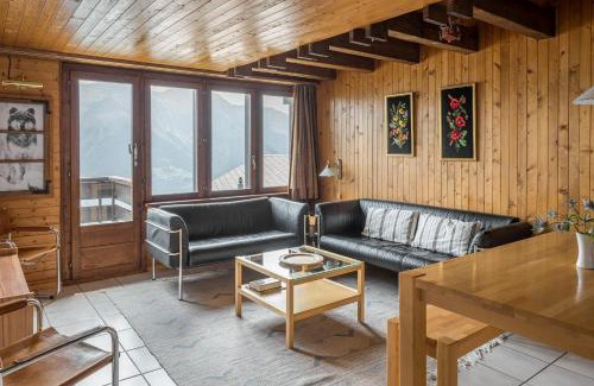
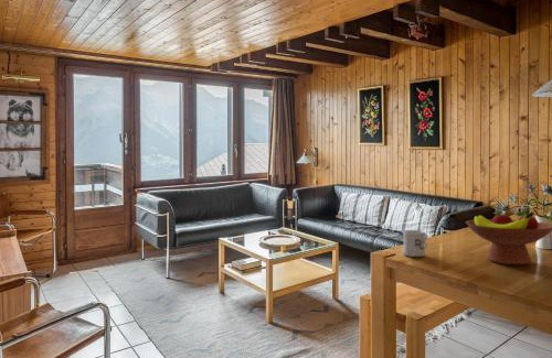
+ fruit bowl [465,210,552,265]
+ mug [402,229,428,258]
